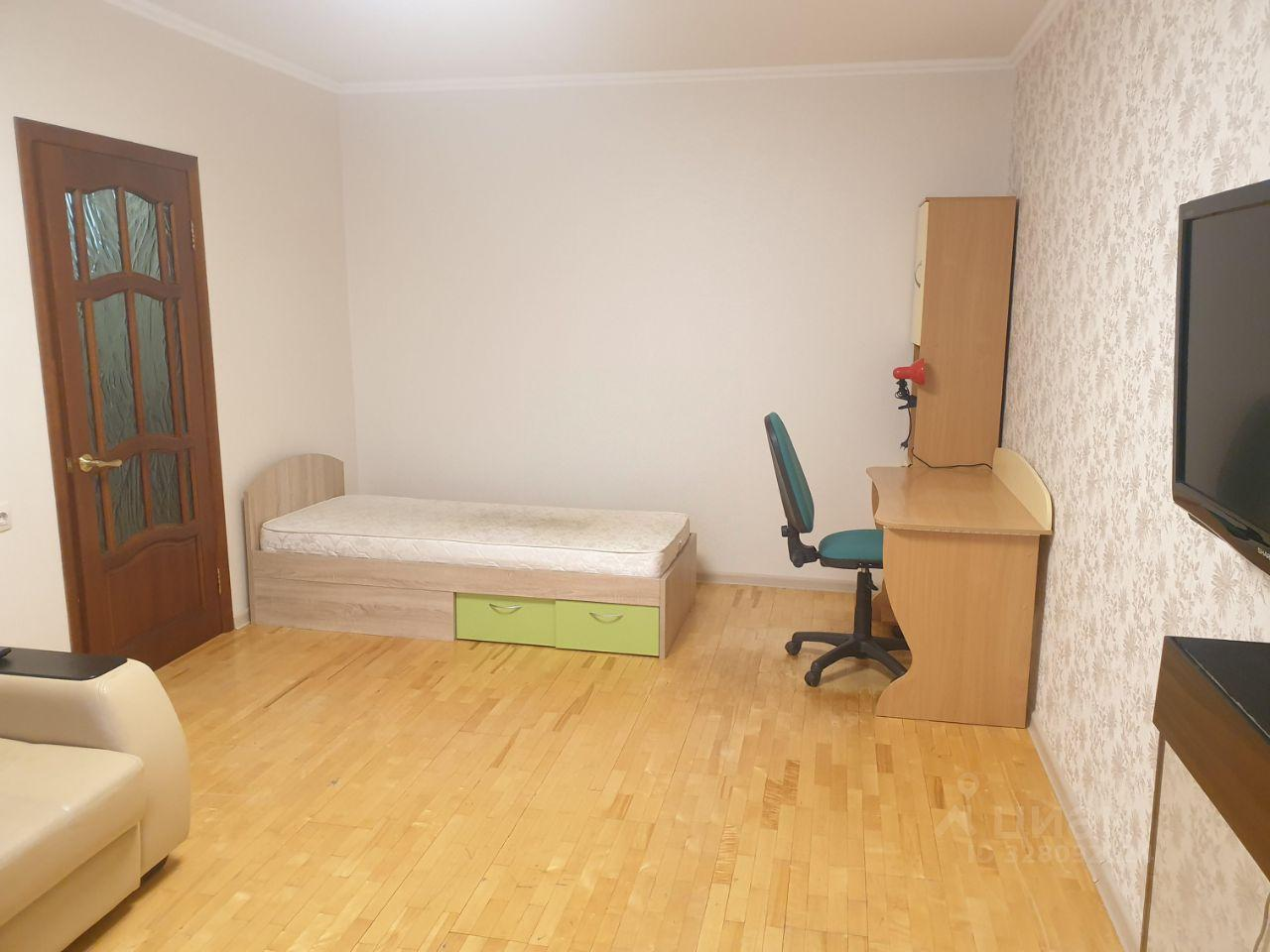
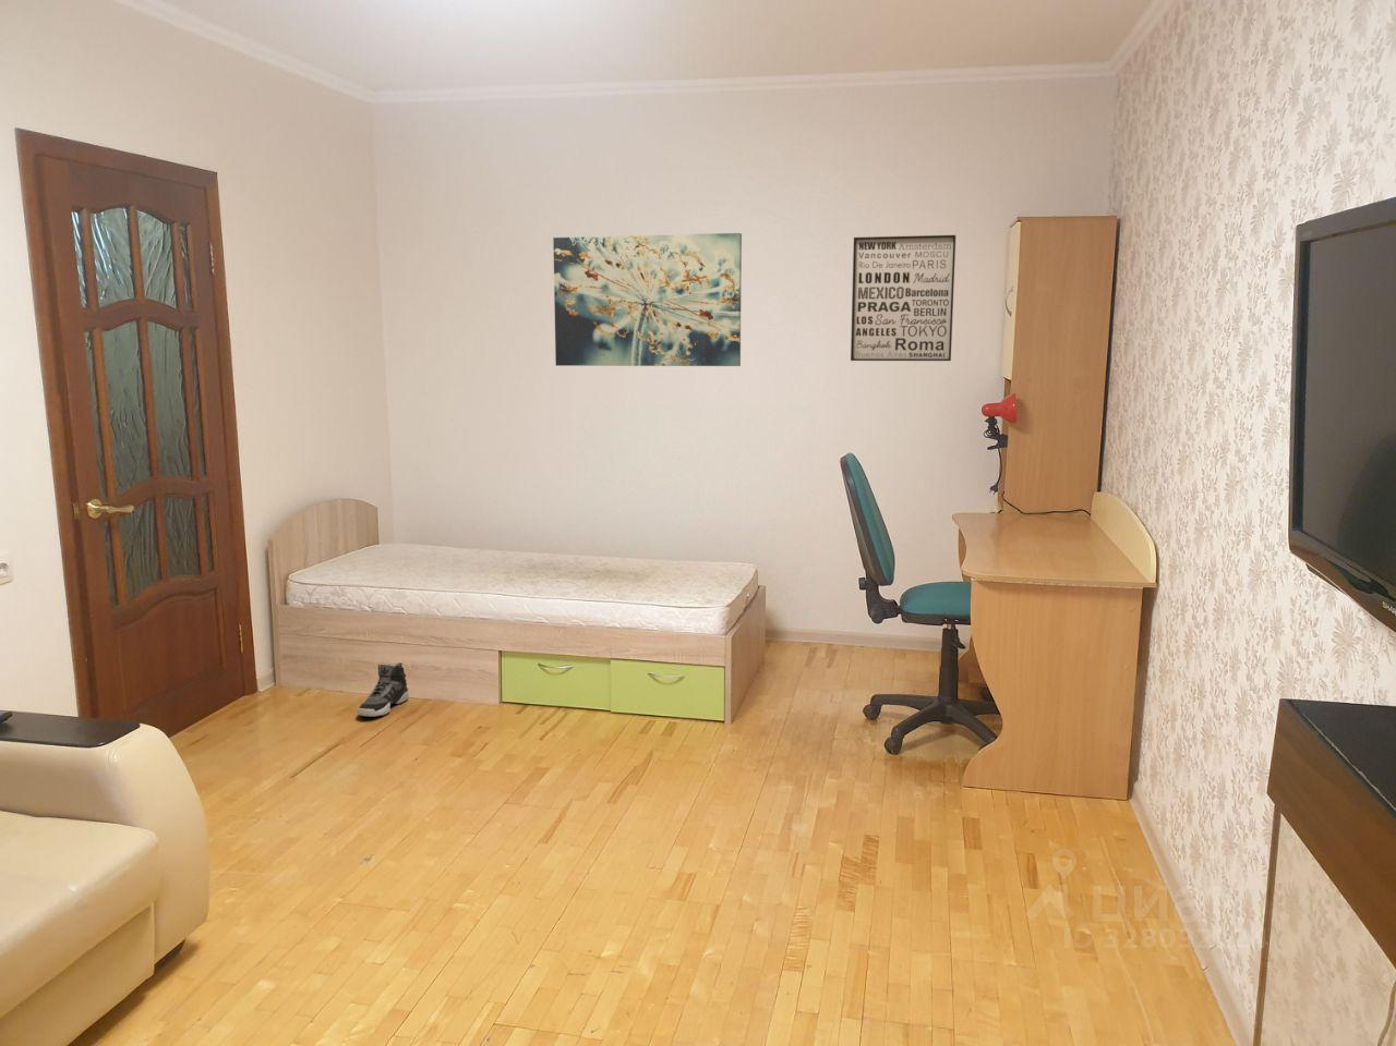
+ sneaker [356,661,410,719]
+ wall art [850,234,956,361]
+ wall art [552,232,743,367]
